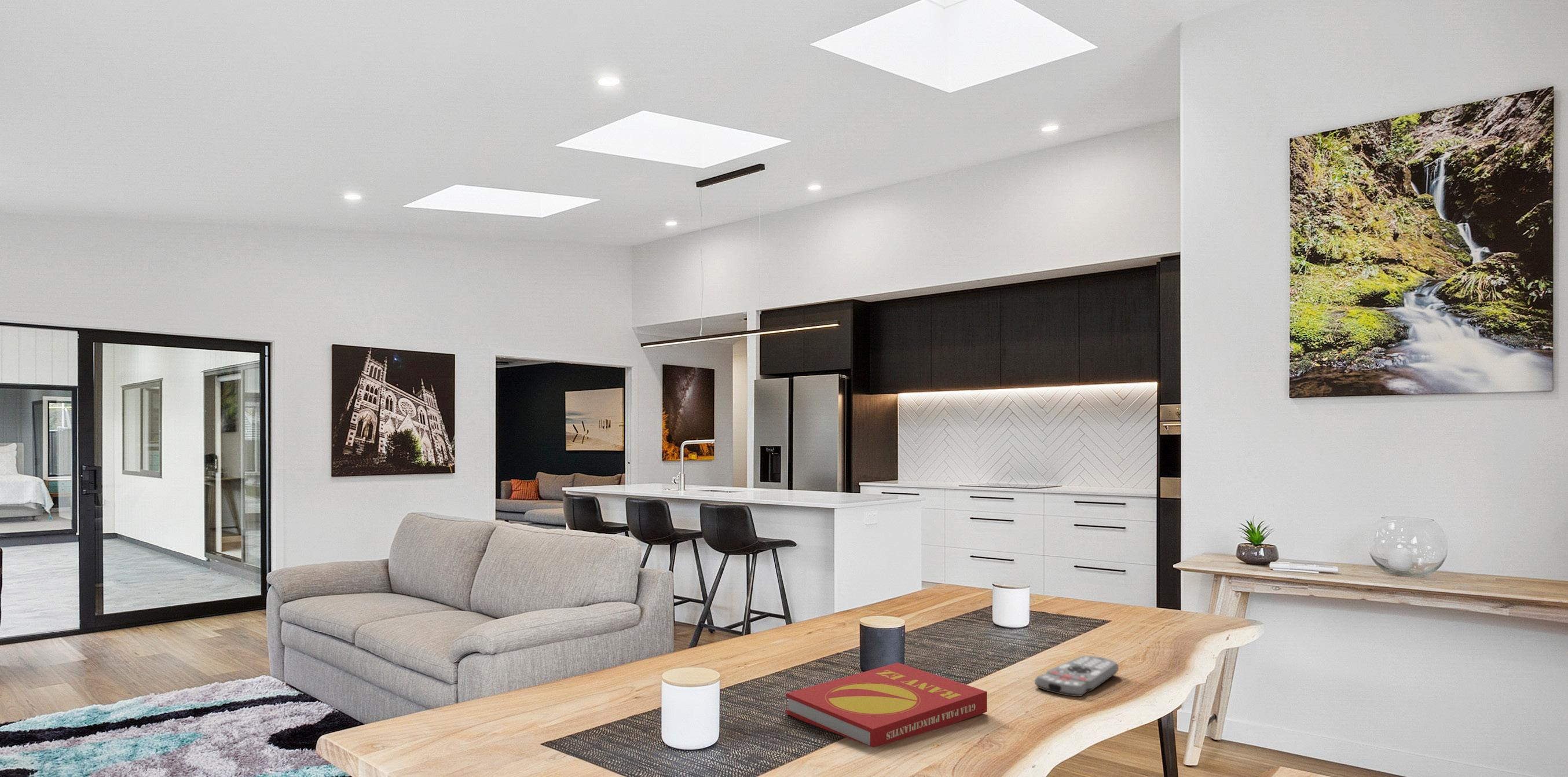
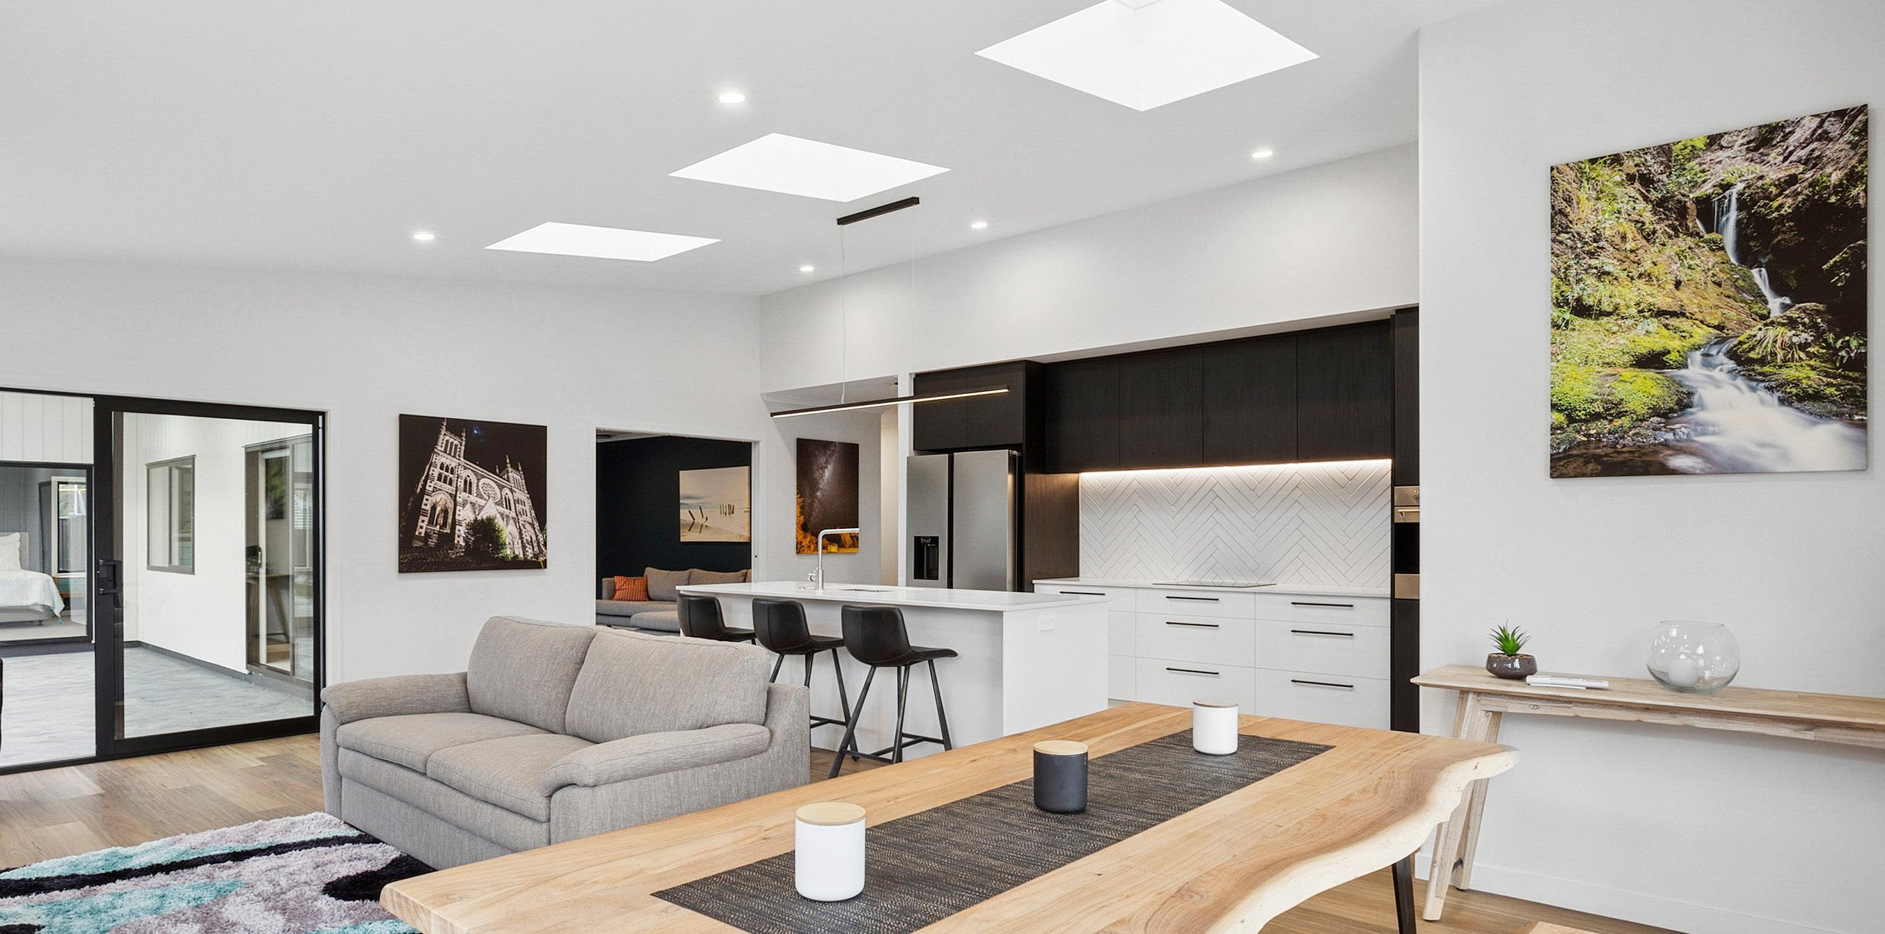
- remote control [1034,655,1119,697]
- book [786,662,988,748]
